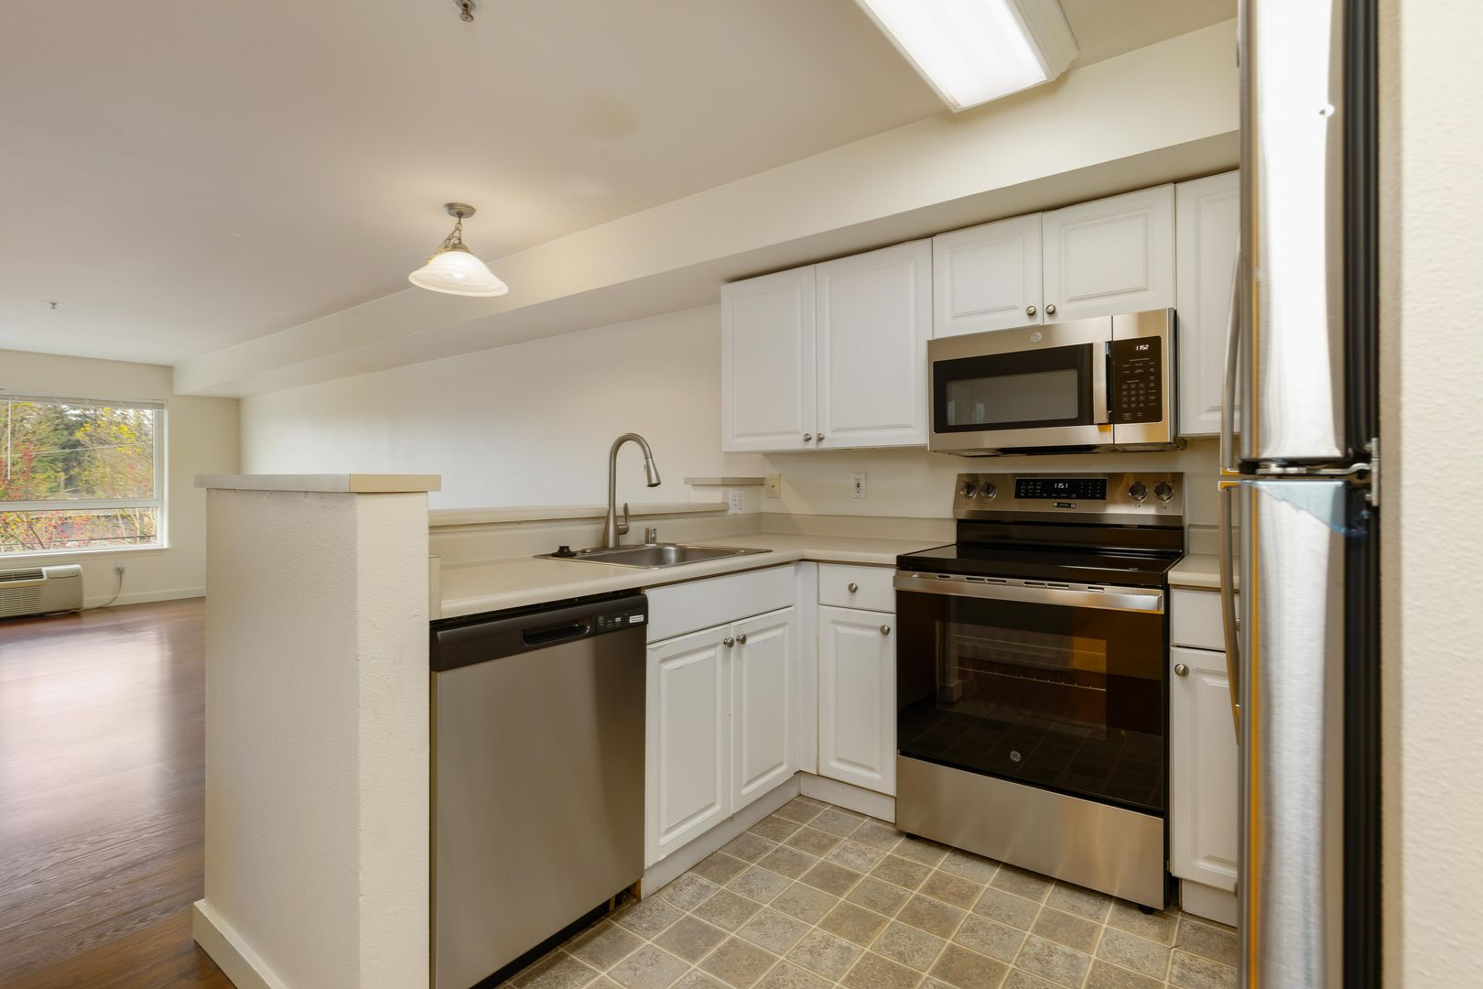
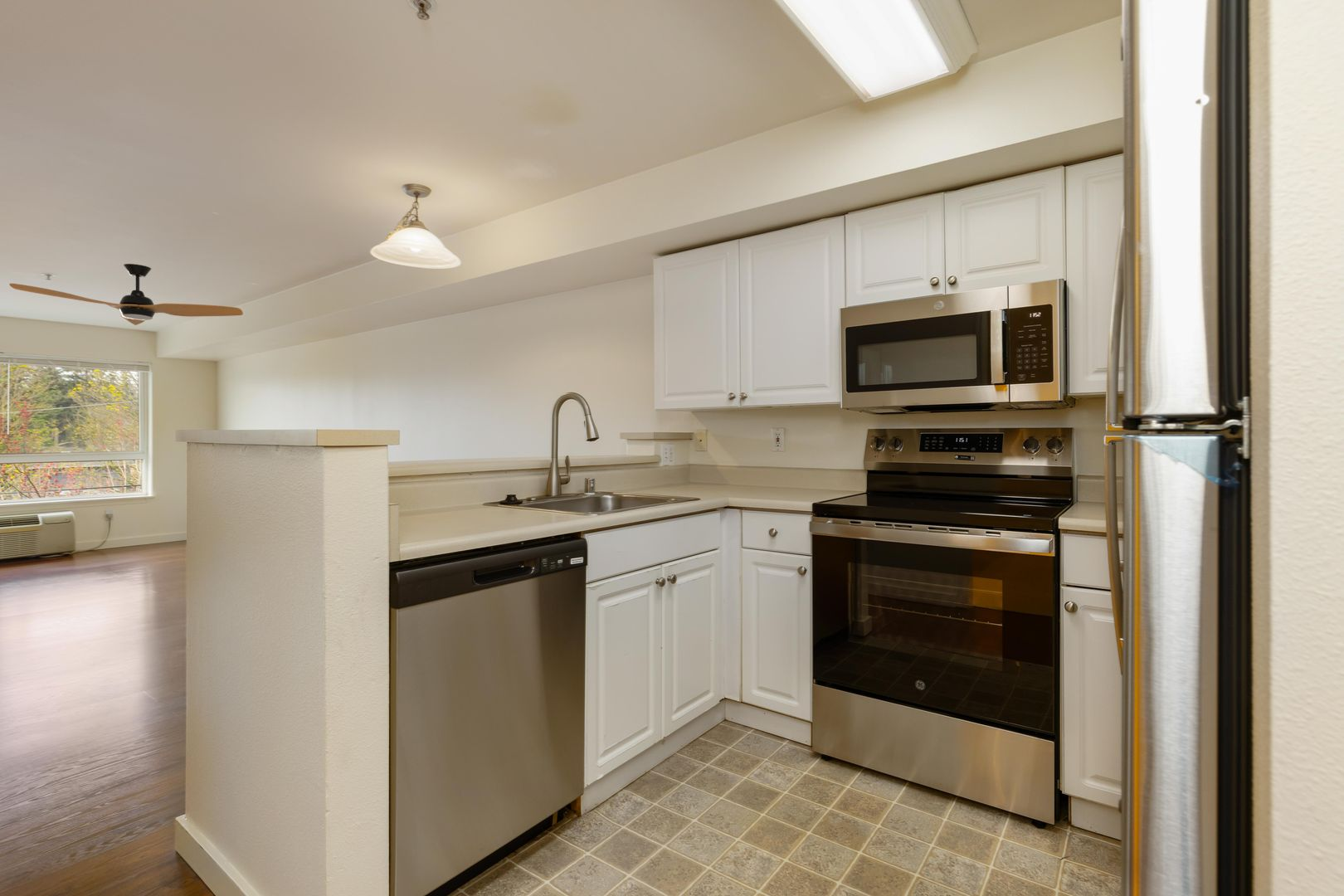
+ electric fan [8,263,244,326]
